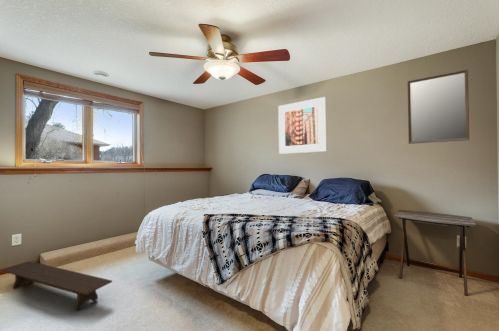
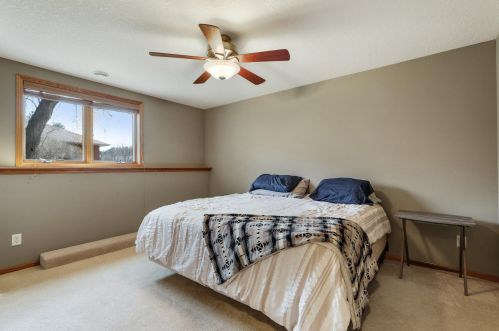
- bench [0,260,113,311]
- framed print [277,96,328,155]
- home mirror [407,69,470,145]
